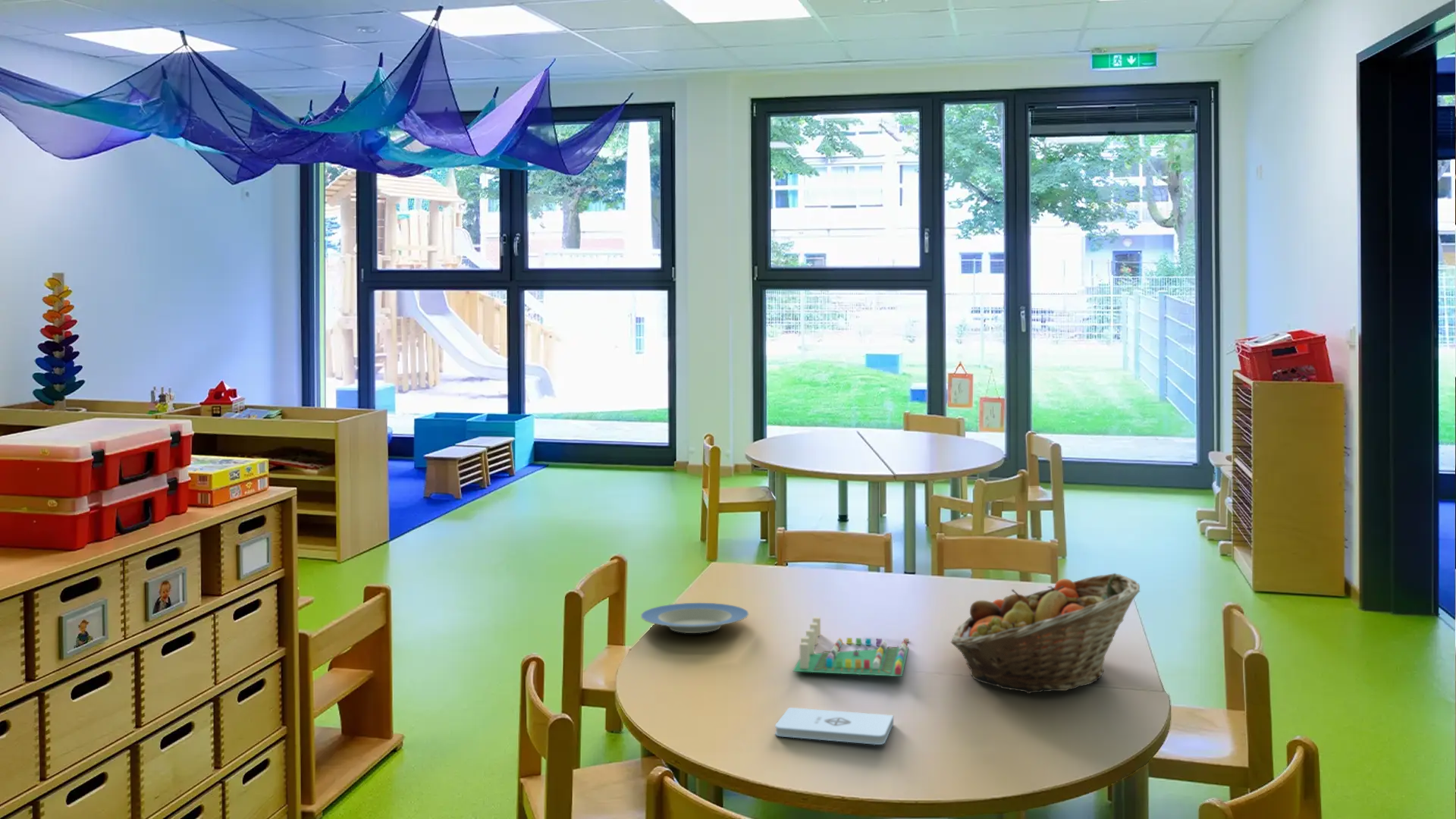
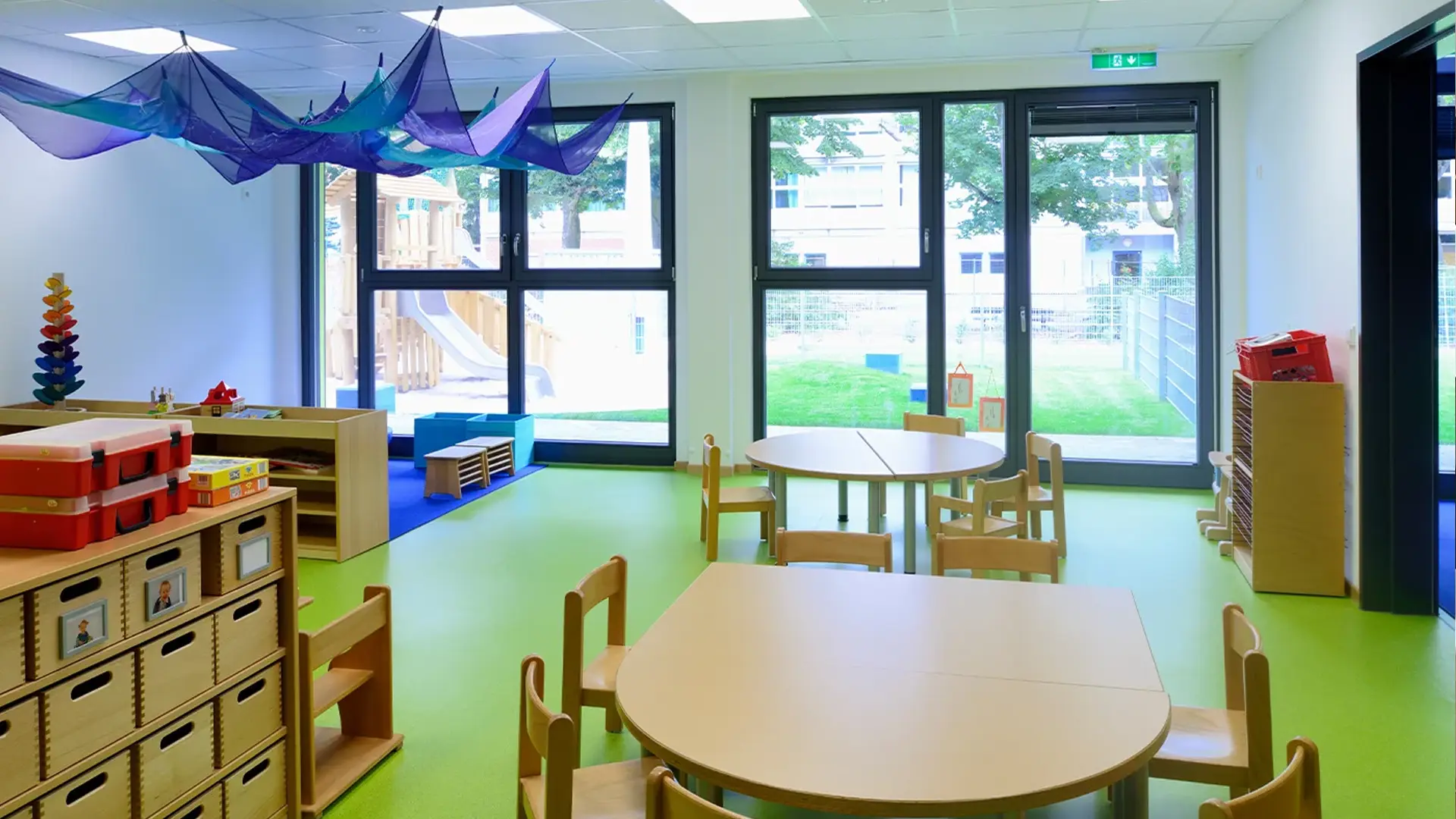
- board game [792,617,910,677]
- plate [640,602,750,634]
- fruit basket [949,573,1141,694]
- notepad [774,707,894,745]
